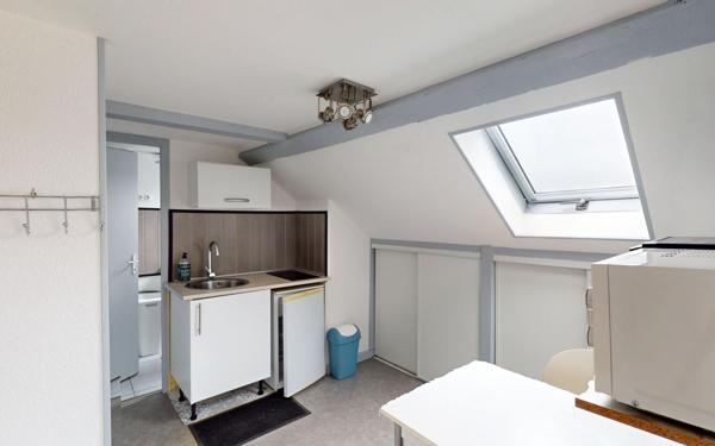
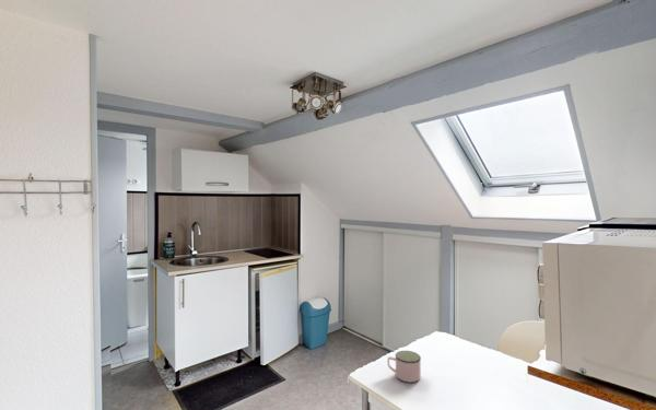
+ mug [386,350,422,384]
